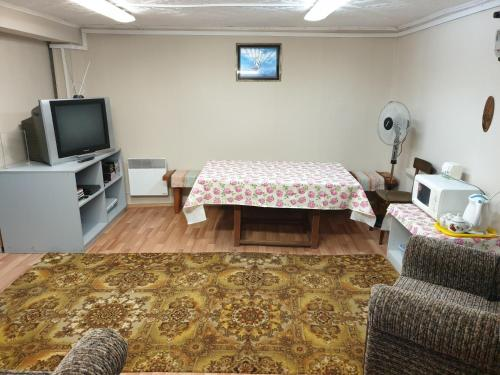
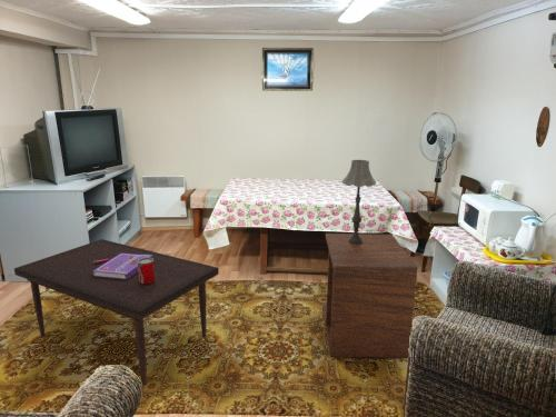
+ side table [321,232,418,359]
+ table lamp [341,159,377,245]
+ coffee table [13,238,220,386]
